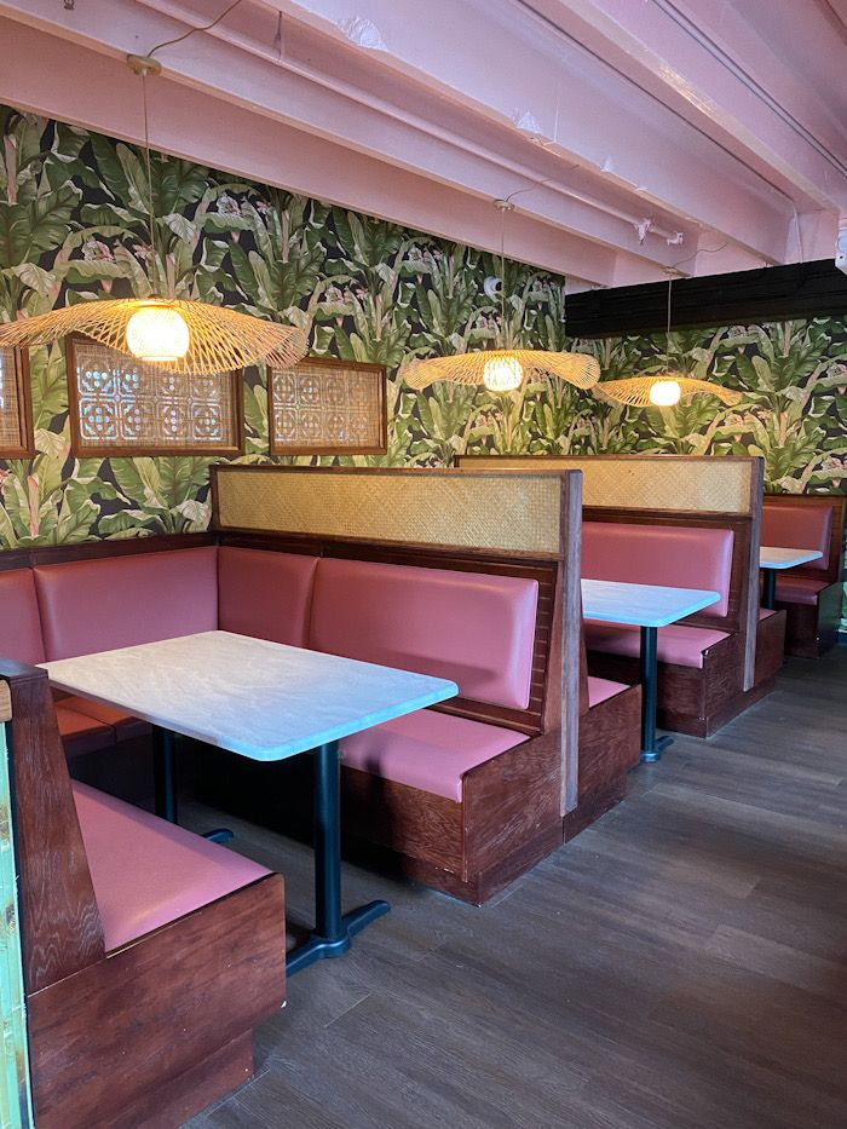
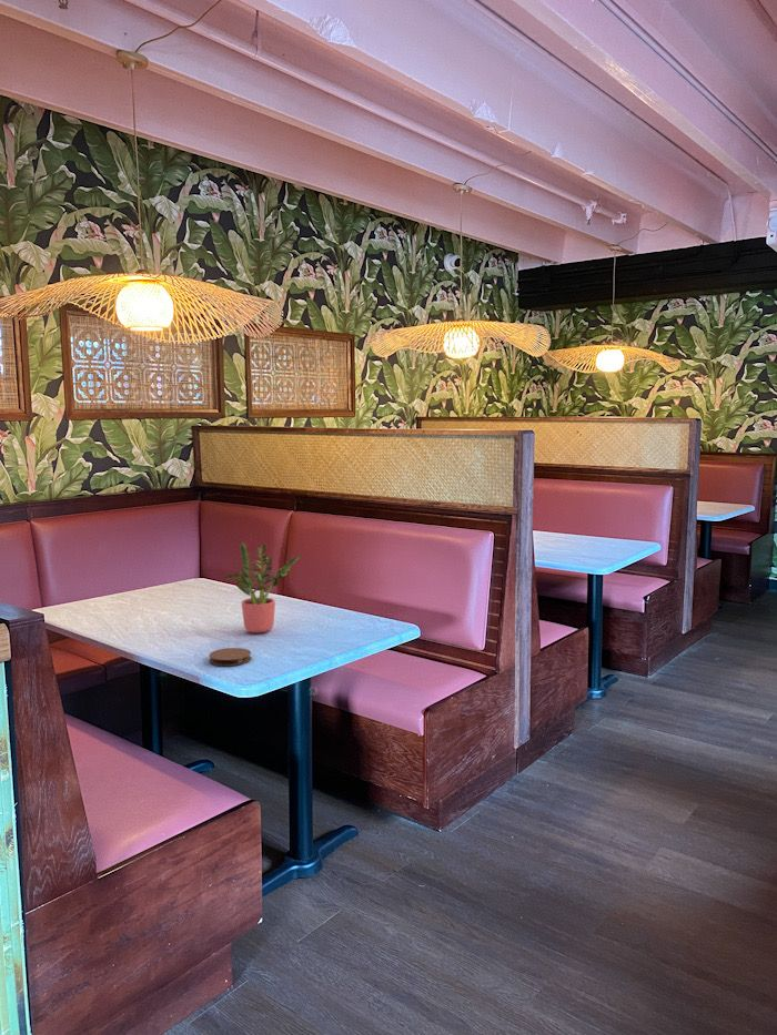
+ coaster [208,647,252,667]
+ potted plant [223,541,301,633]
